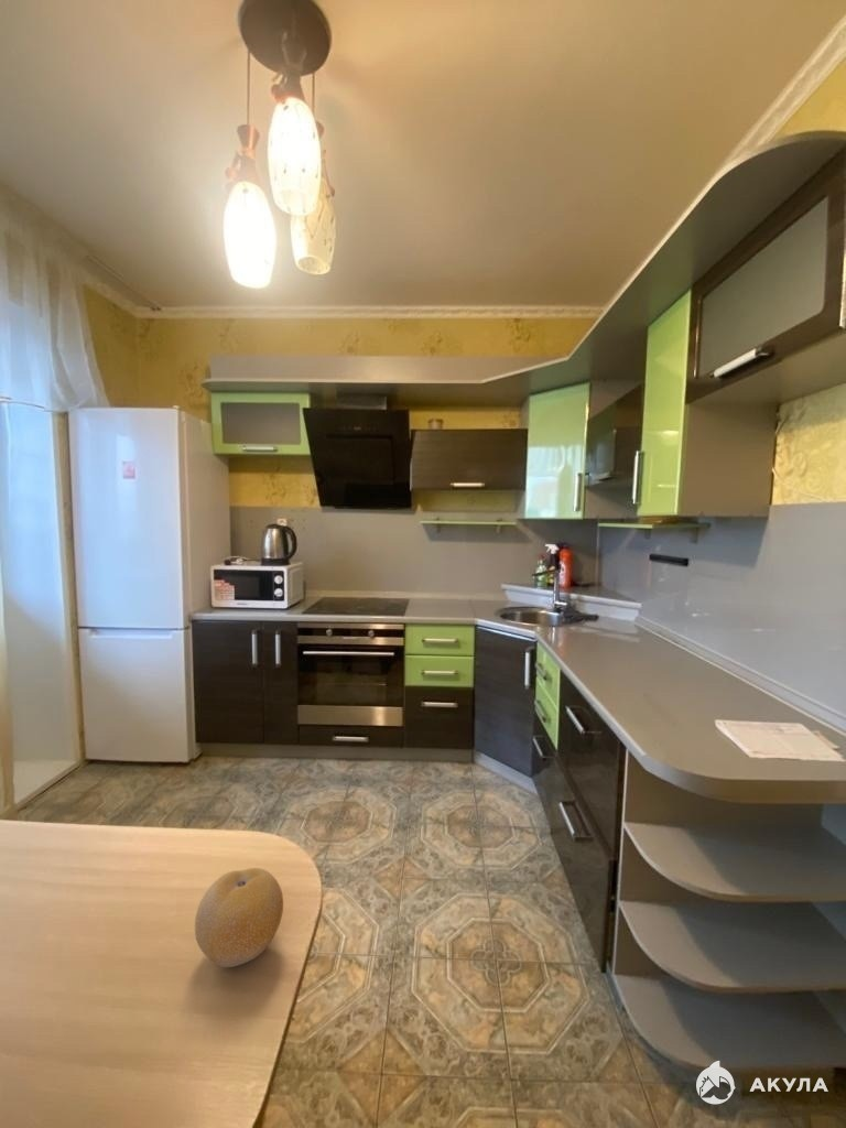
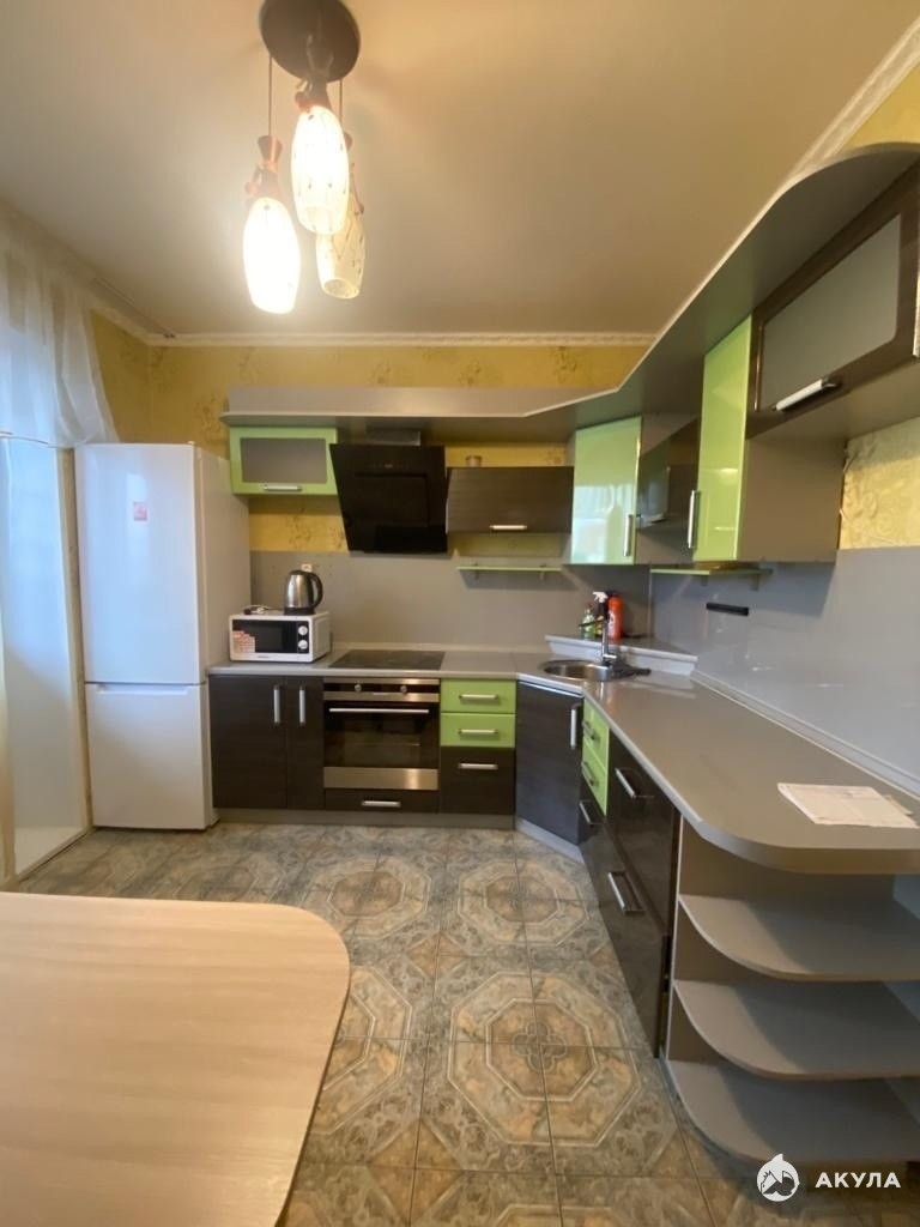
- fruit [194,867,284,968]
